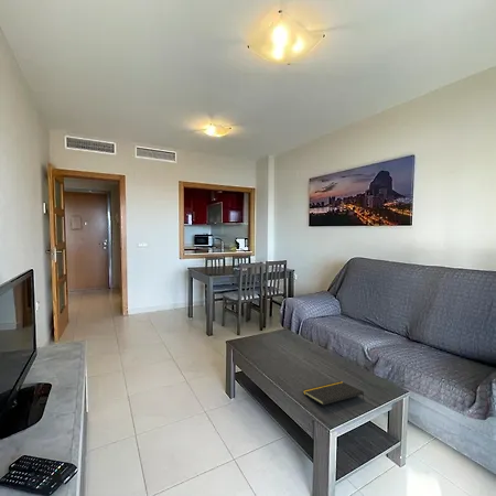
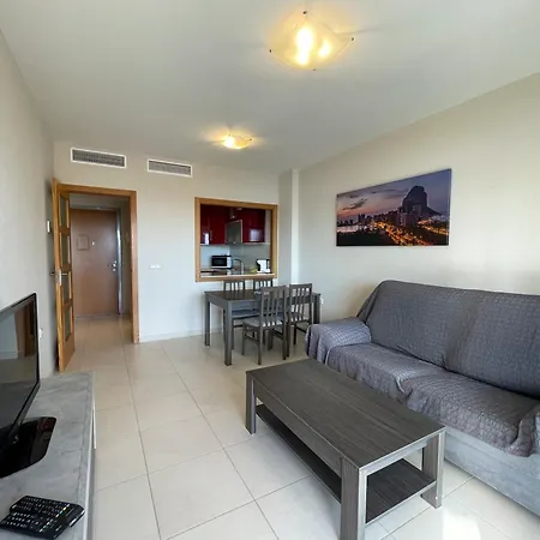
- notepad [302,380,365,406]
